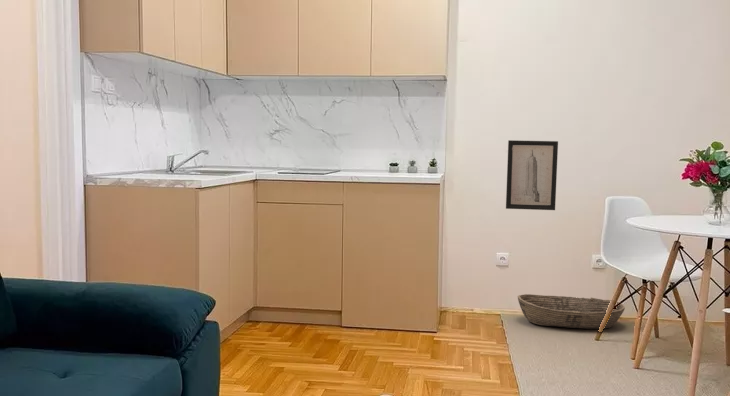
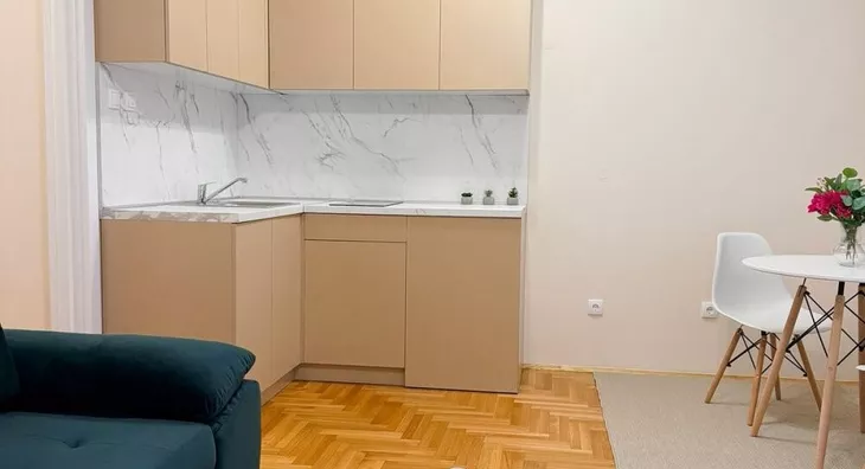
- wall art [505,139,559,211]
- basket [517,293,626,330]
